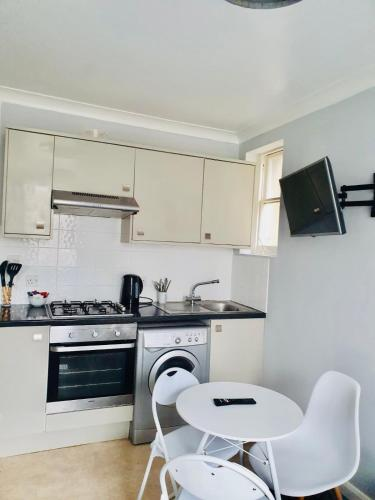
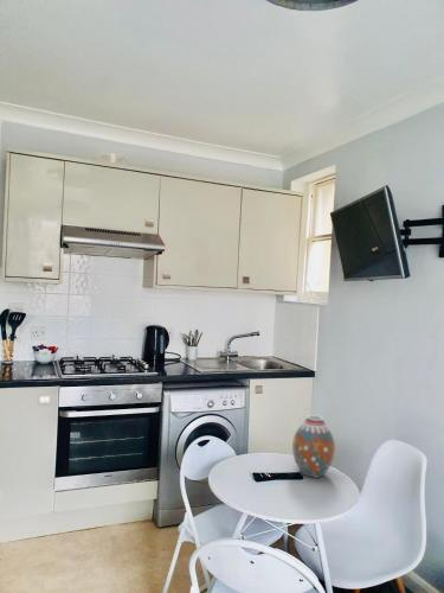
+ vase [291,414,336,479]
